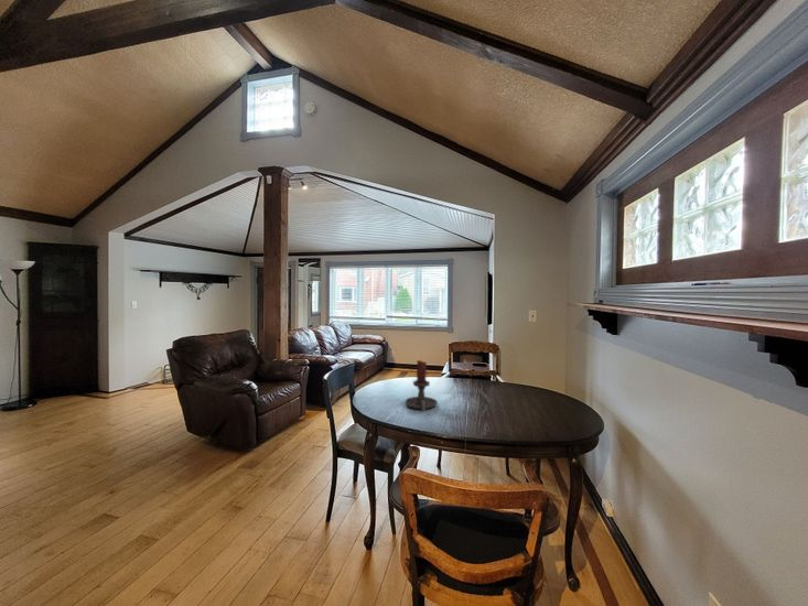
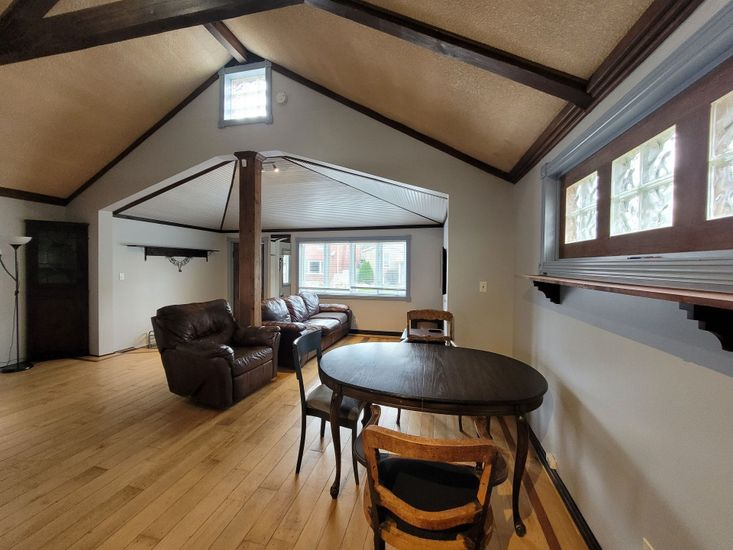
- candle holder [403,359,439,412]
